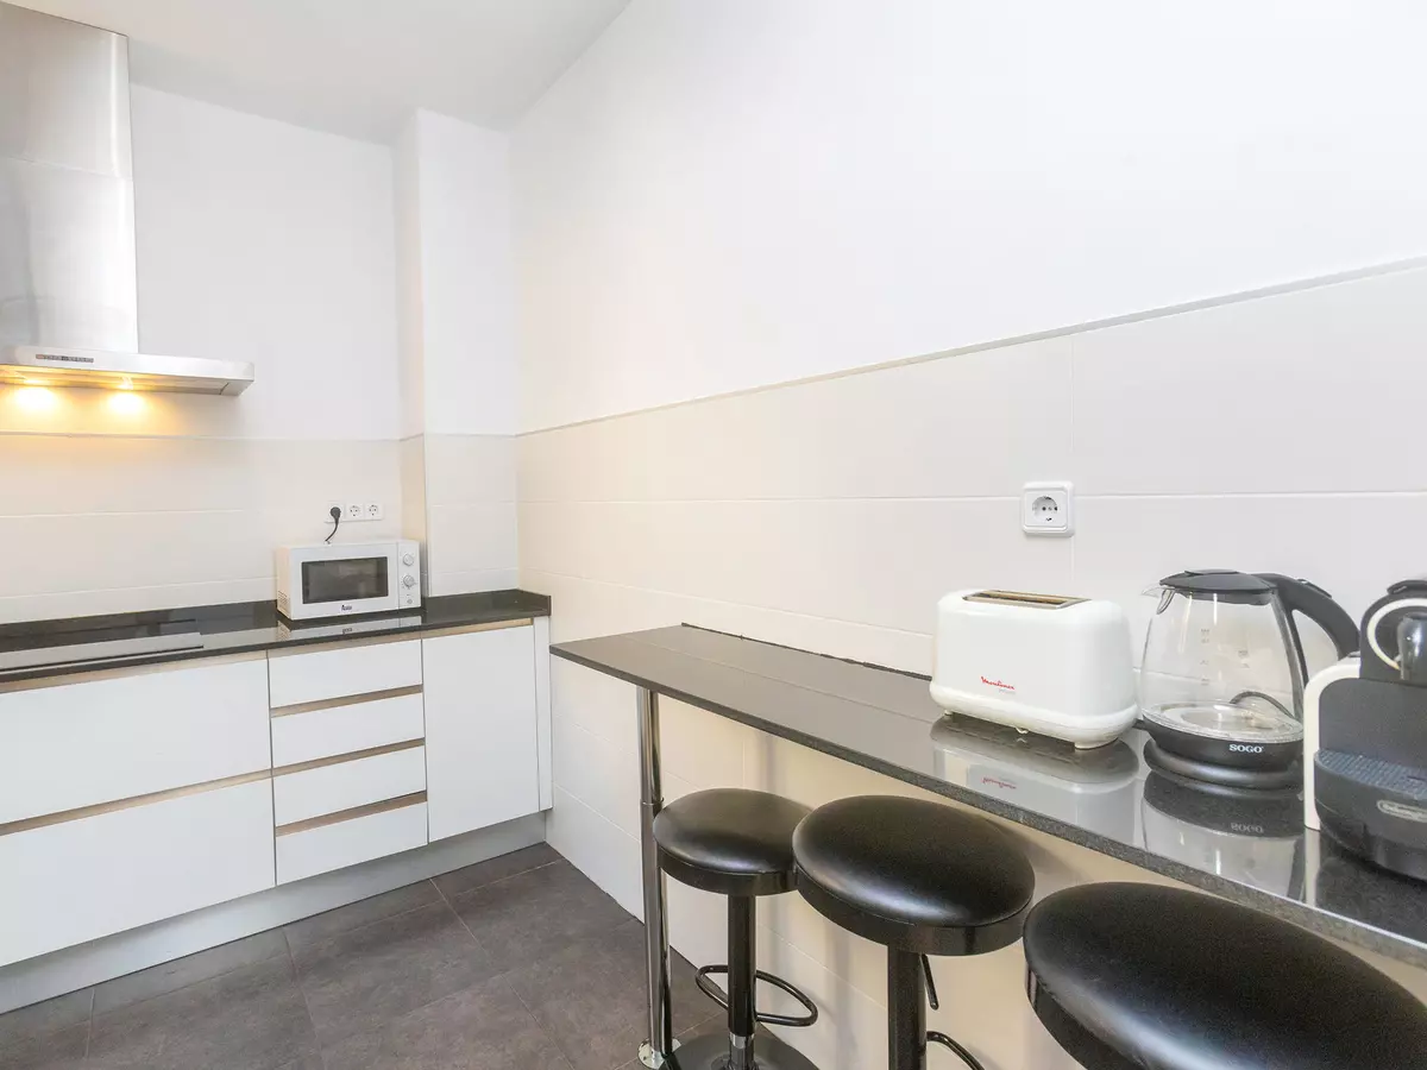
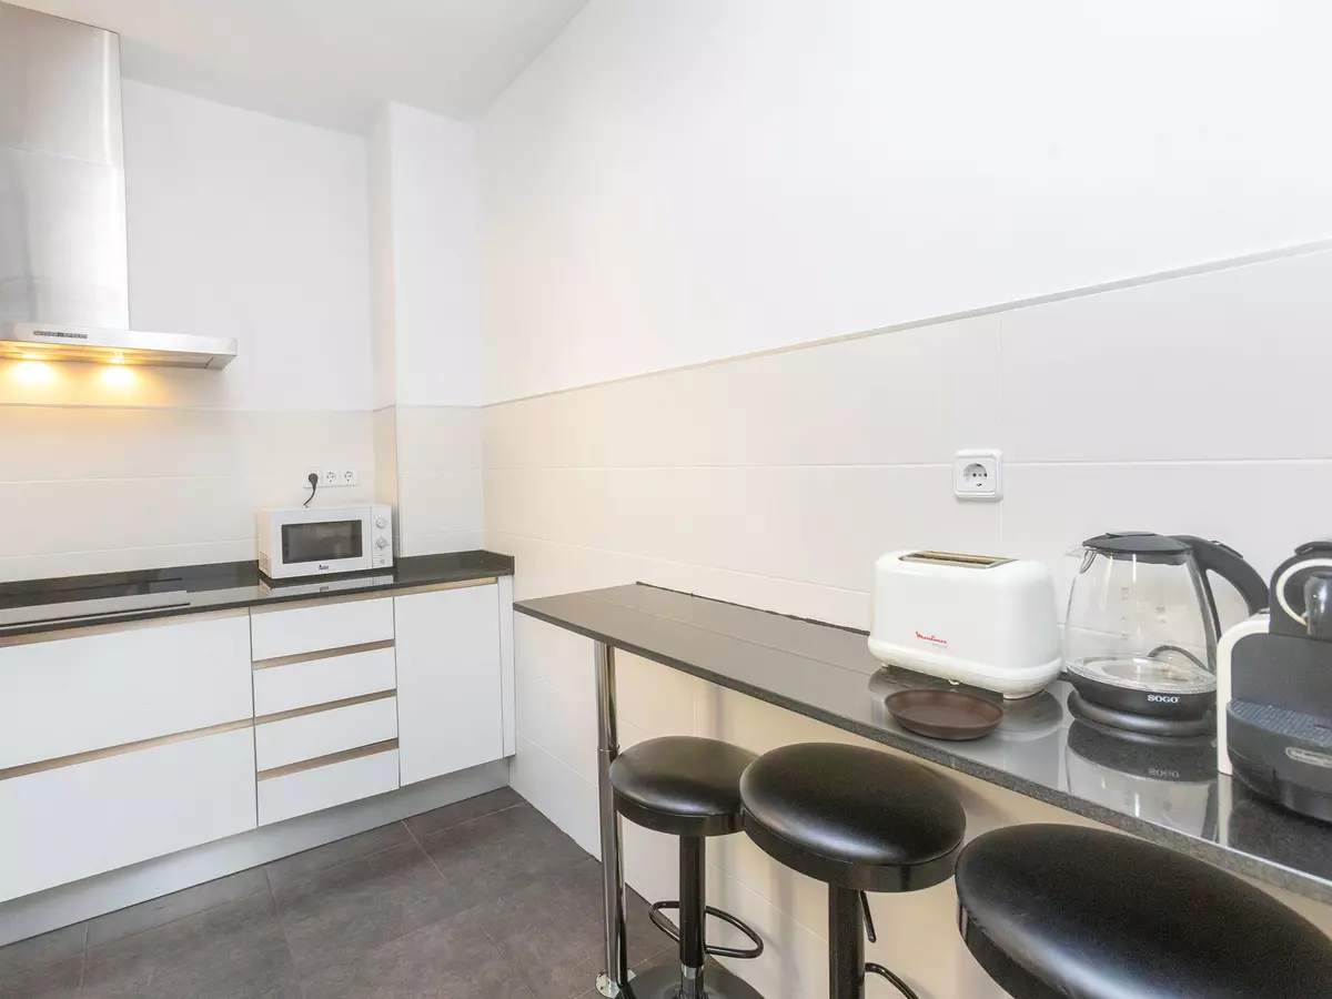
+ saucer [882,688,1007,741]
